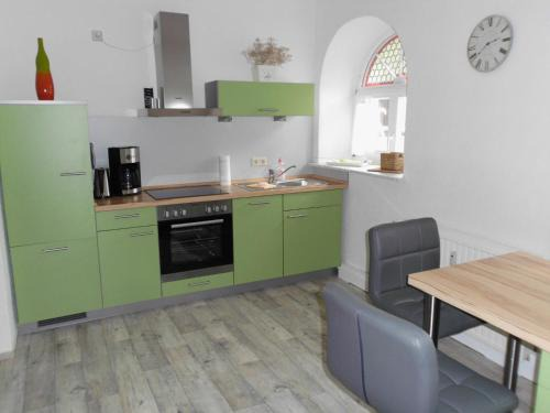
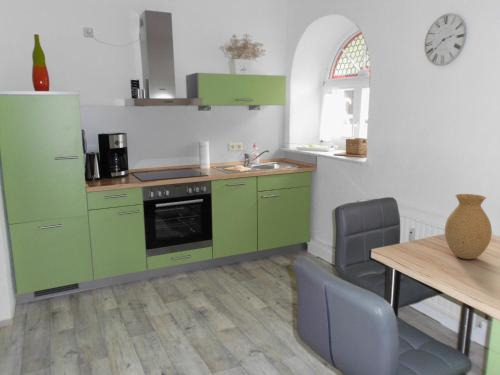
+ vase [444,193,493,260]
